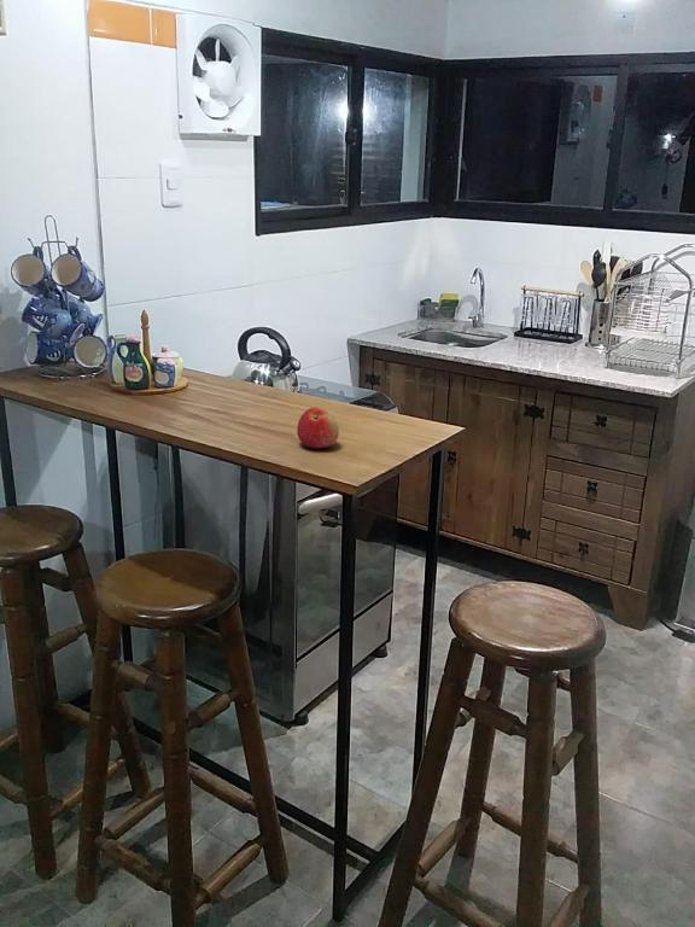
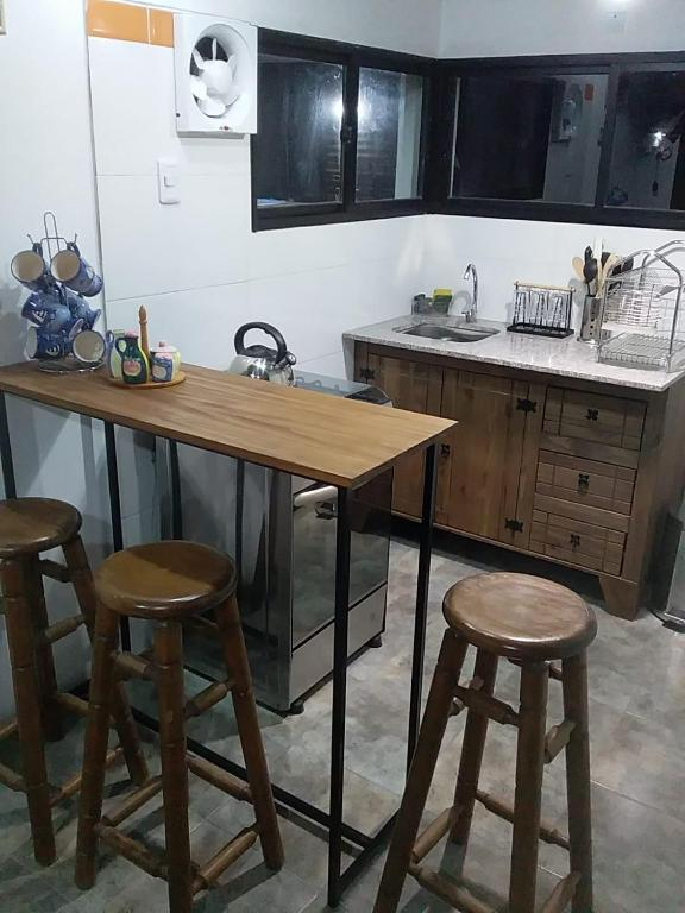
- apple [296,406,340,449]
